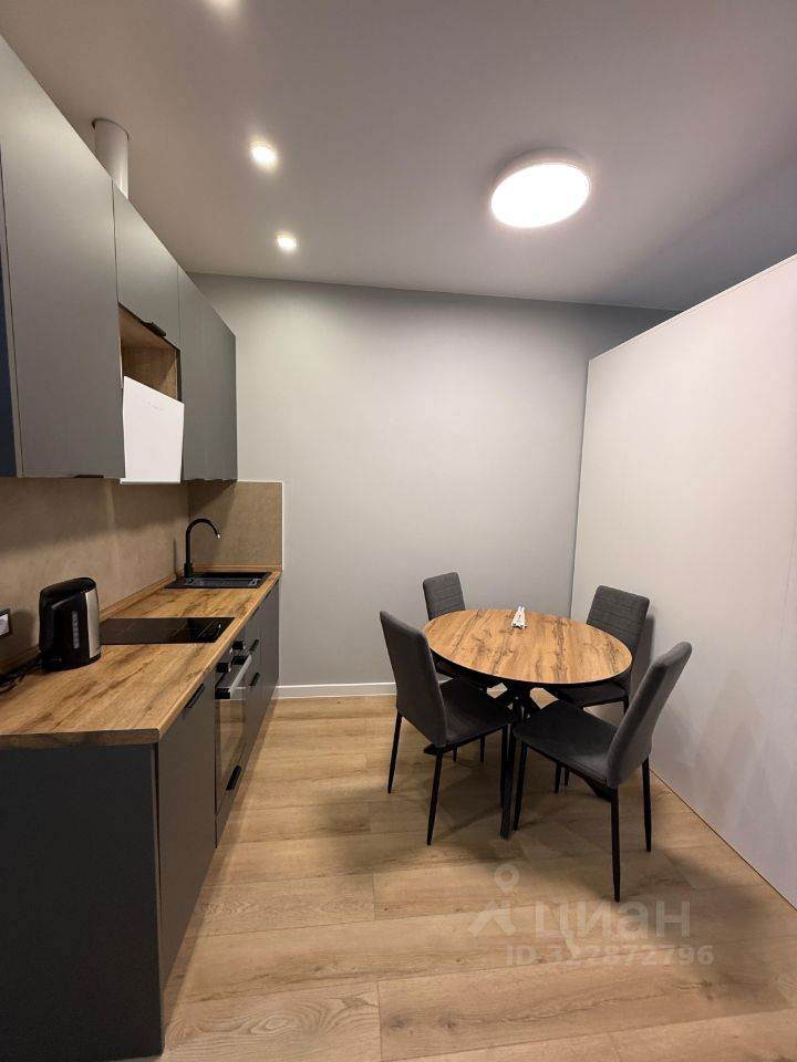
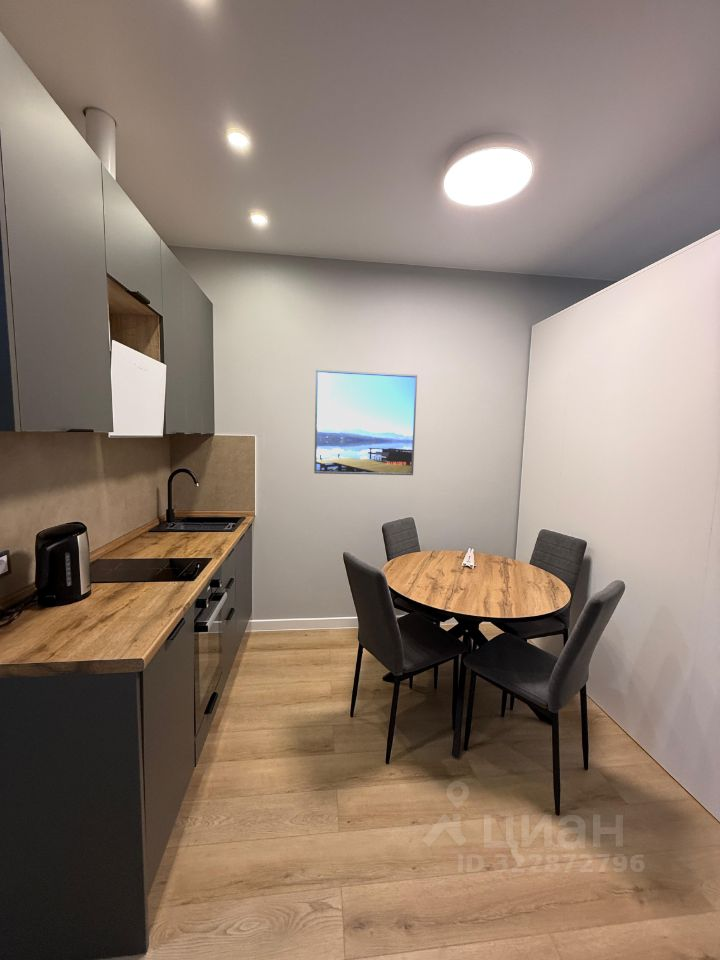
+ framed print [313,369,418,476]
